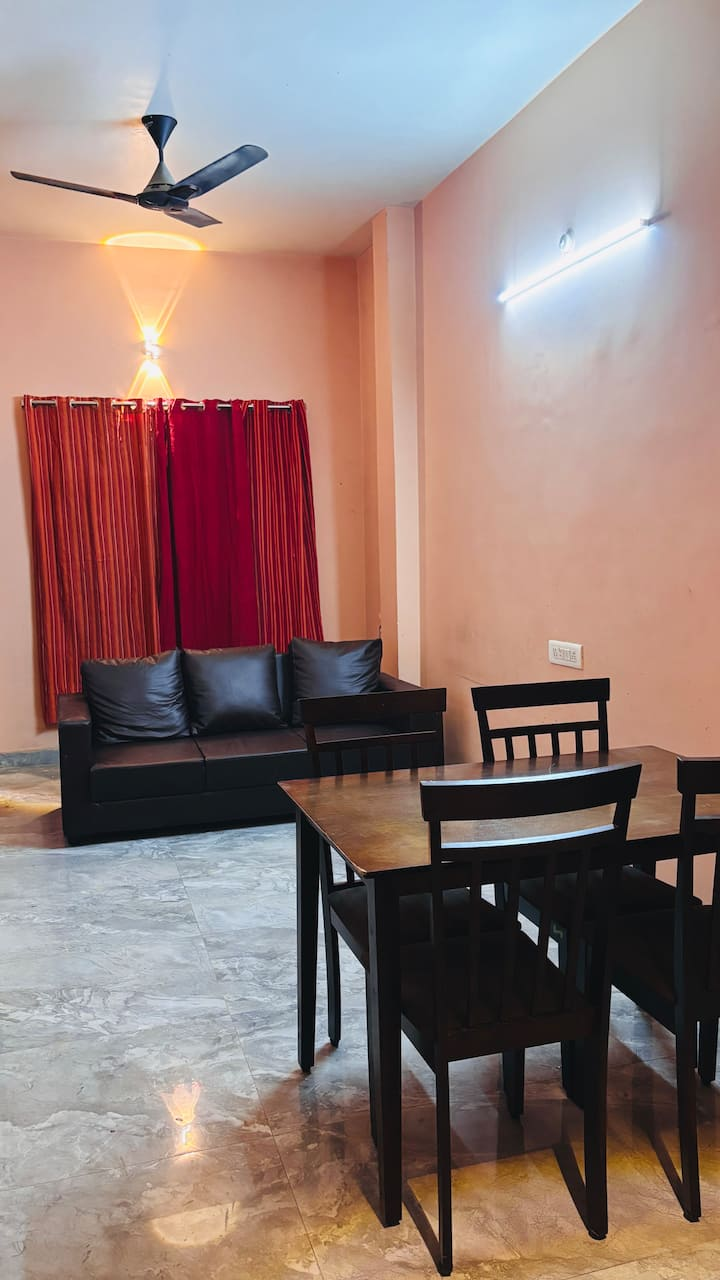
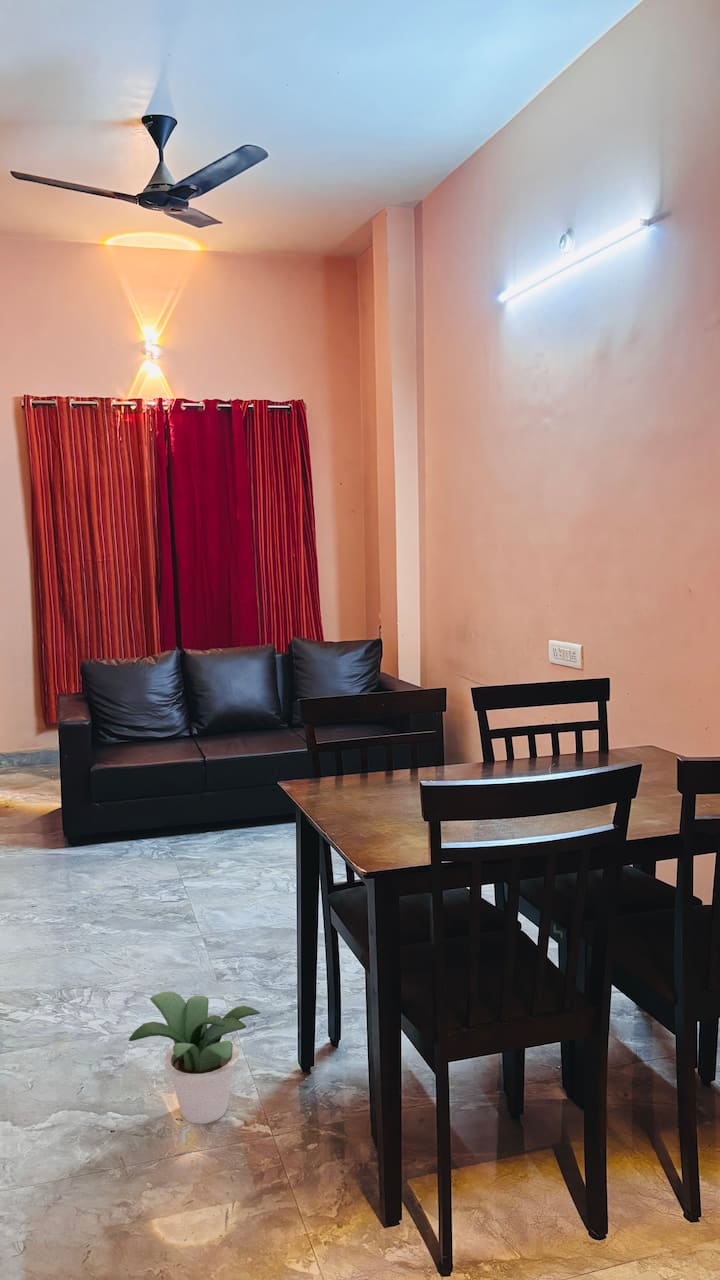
+ potted plant [128,990,261,1125]
